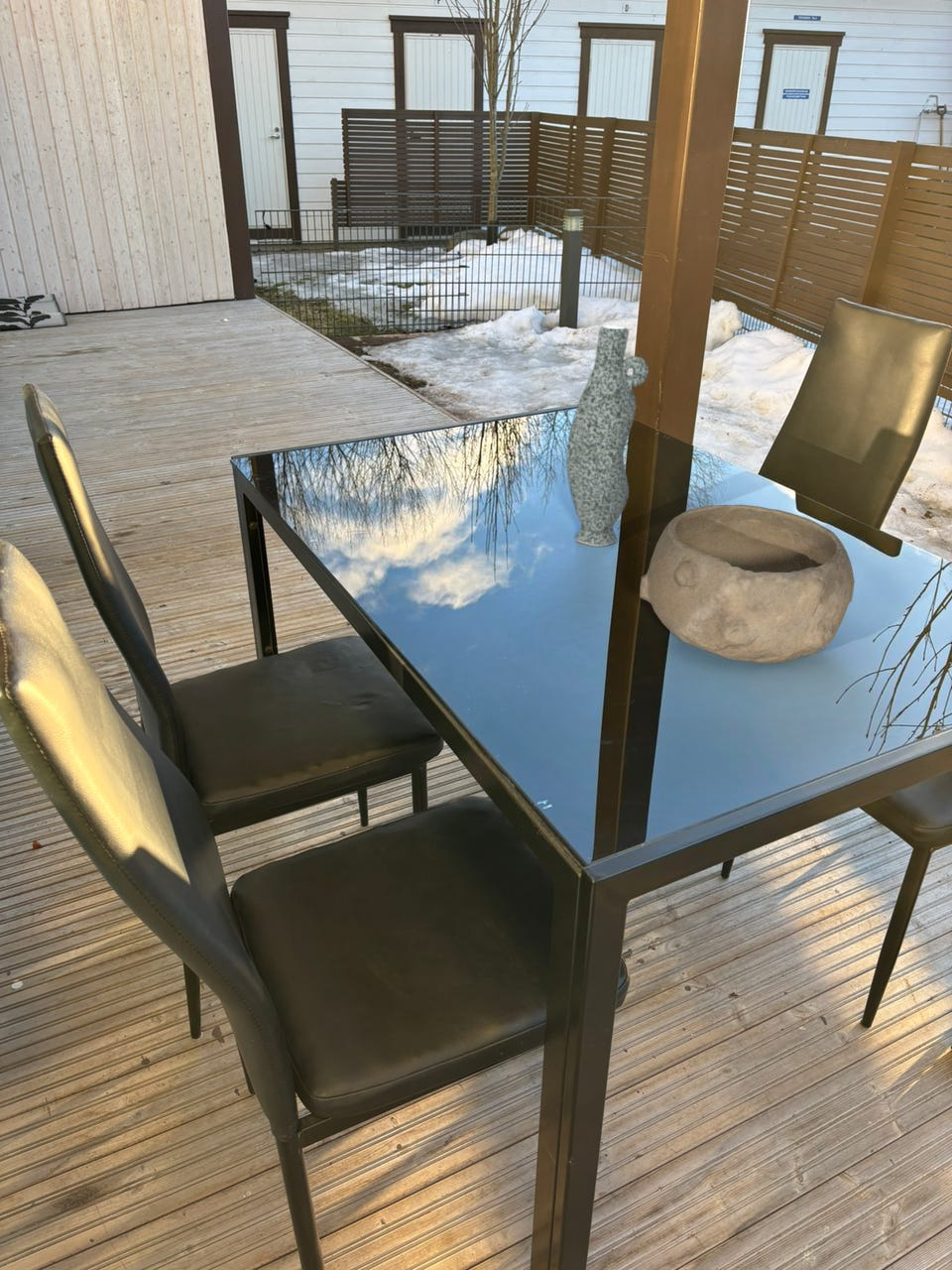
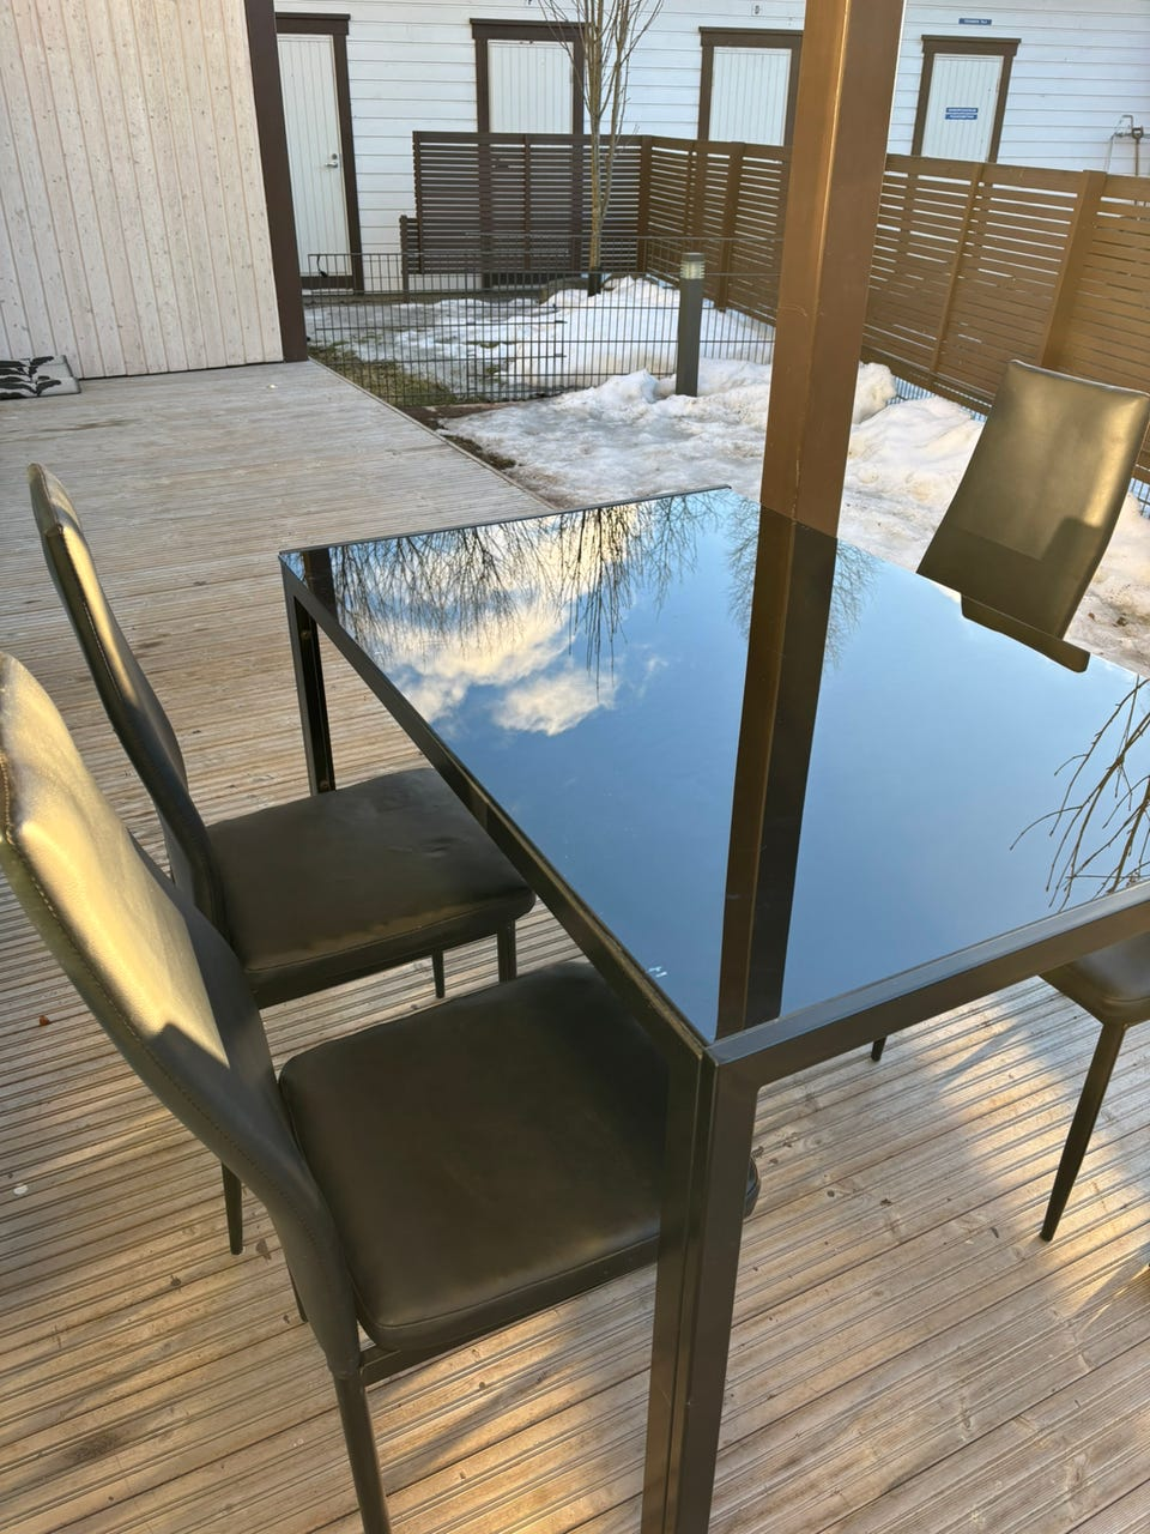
- vase [565,324,650,548]
- bowl [639,504,856,665]
